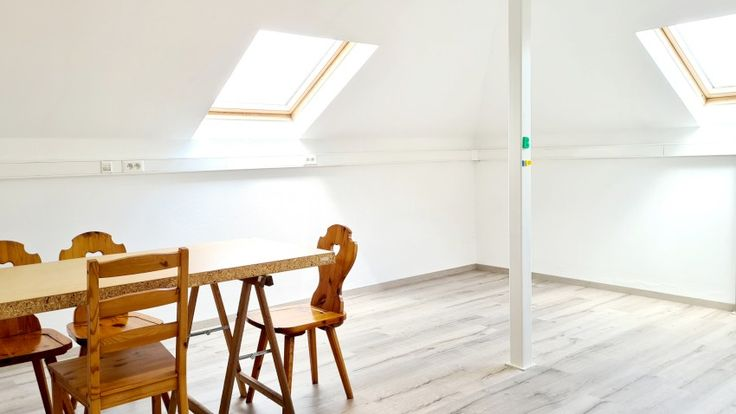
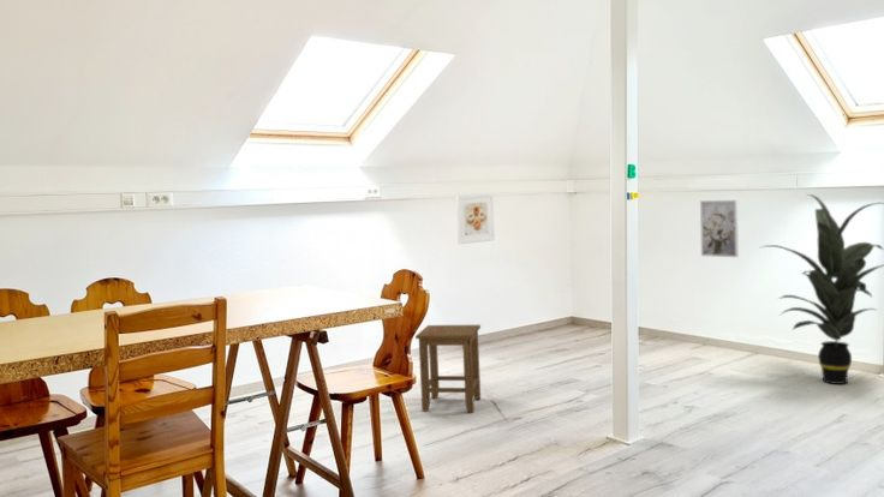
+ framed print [455,193,496,245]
+ wall art [699,199,740,258]
+ stool [414,324,482,413]
+ indoor plant [760,193,884,385]
